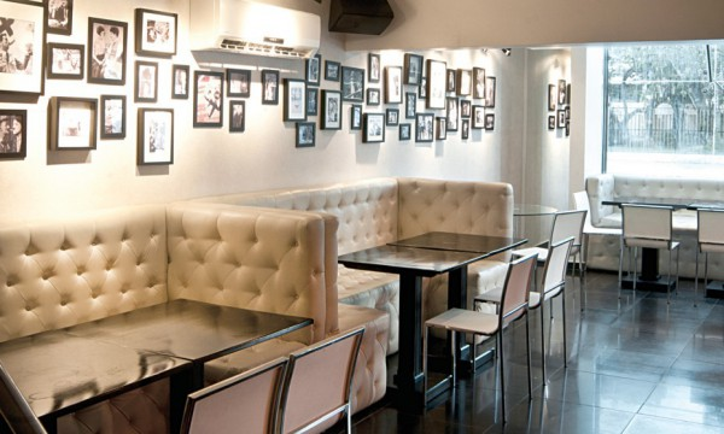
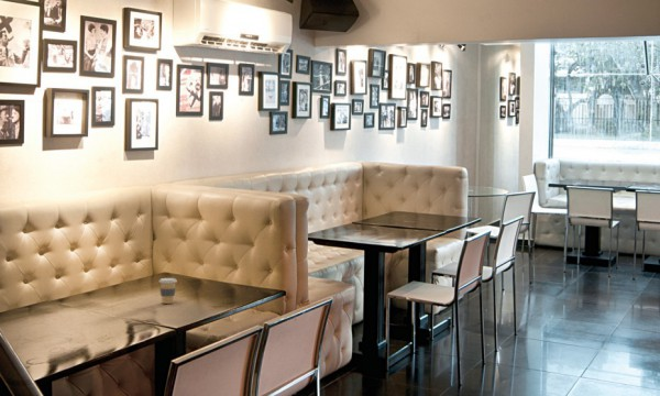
+ coffee cup [158,277,178,305]
